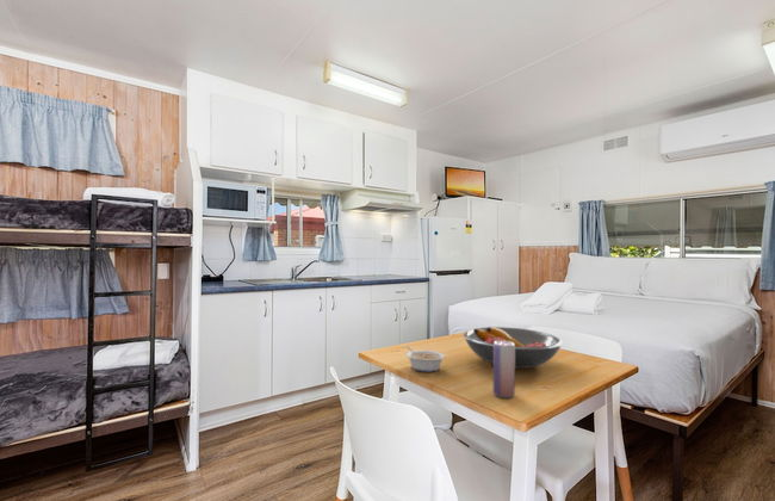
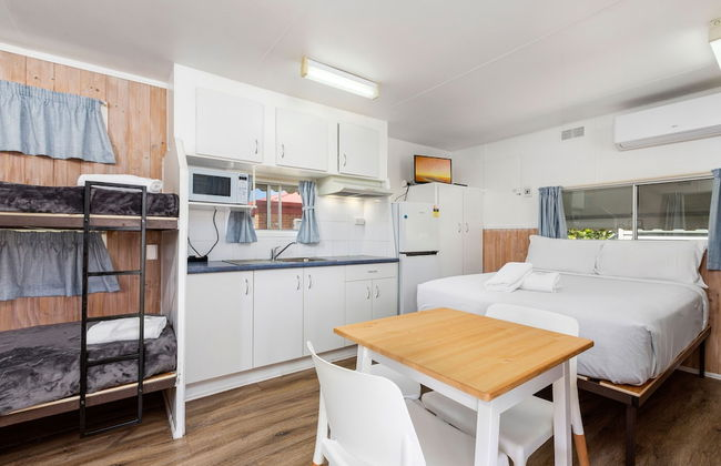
- fruit bowl [463,326,564,370]
- legume [404,345,446,373]
- beverage can [492,341,516,400]
